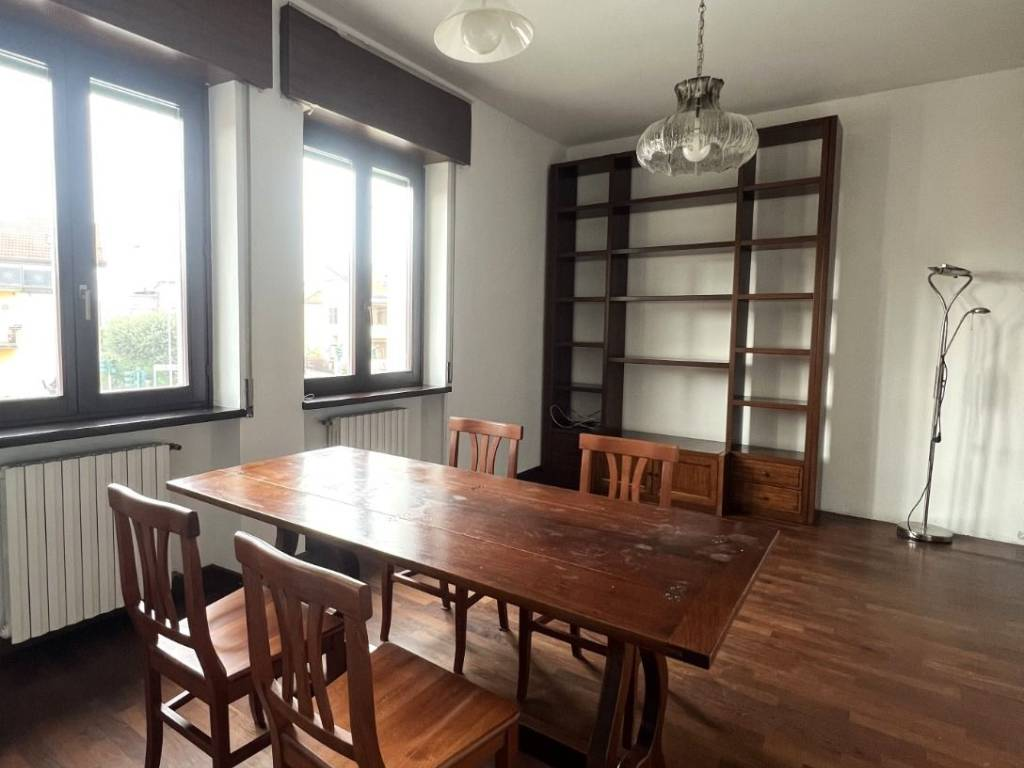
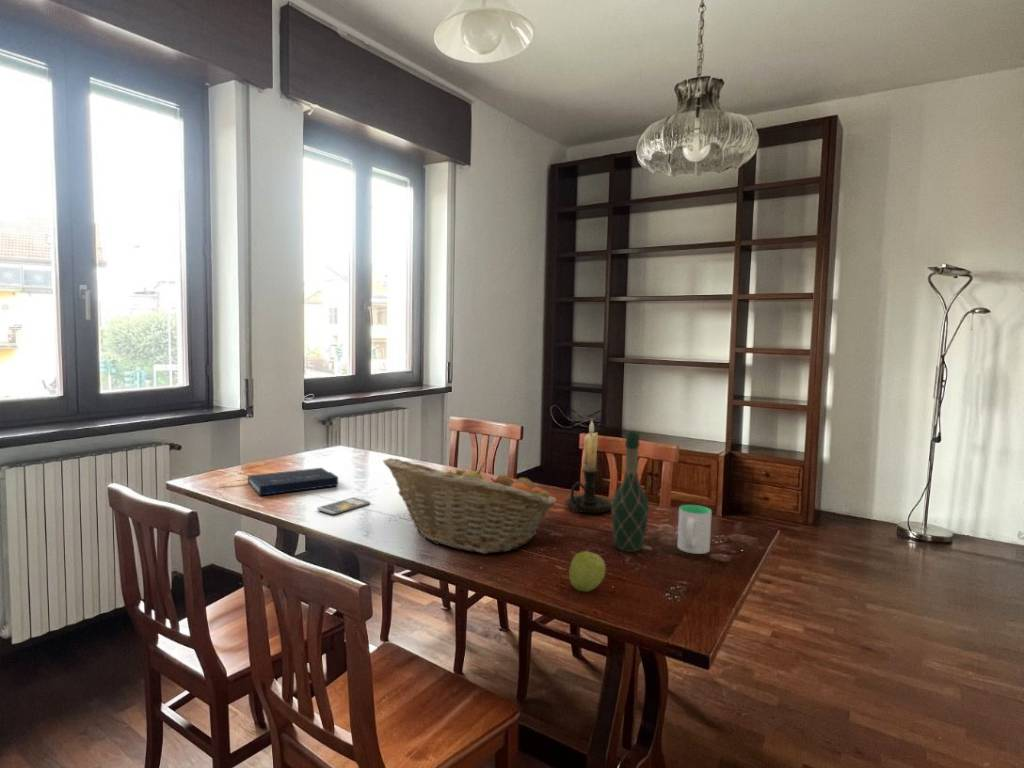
+ book [220,467,339,496]
+ wine bottle [610,431,650,553]
+ candle holder [564,420,613,515]
+ fruit basket [382,457,558,555]
+ apple [568,550,606,593]
+ mug [677,504,713,555]
+ smartphone [316,496,371,515]
